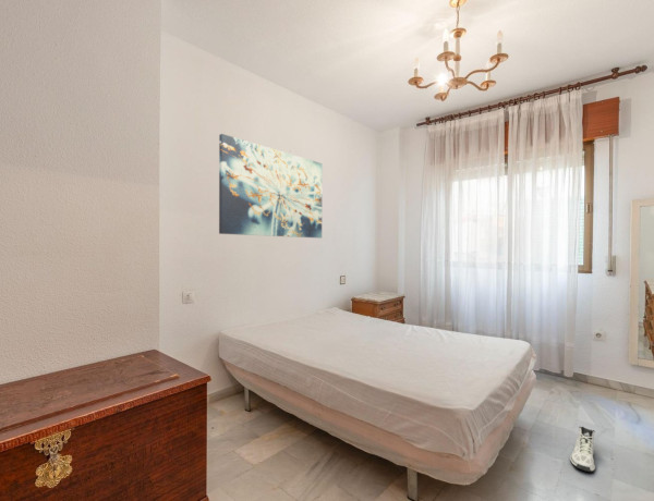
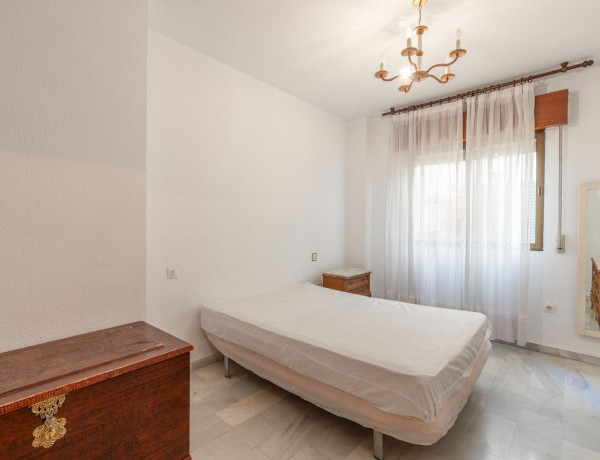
- sneaker [569,426,596,473]
- wall art [218,133,324,239]
